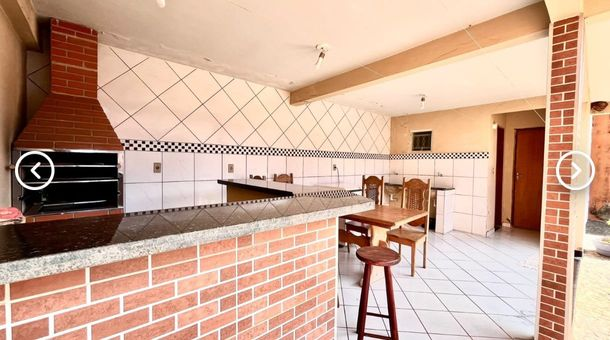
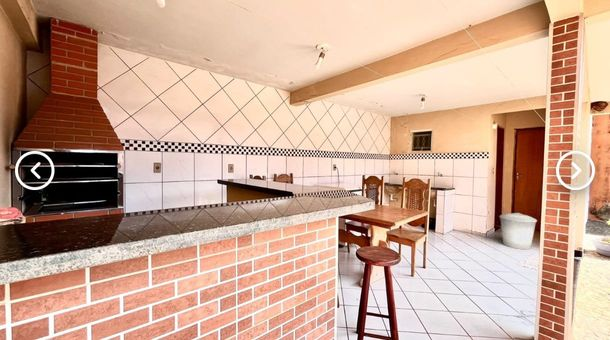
+ trash can [498,212,538,250]
